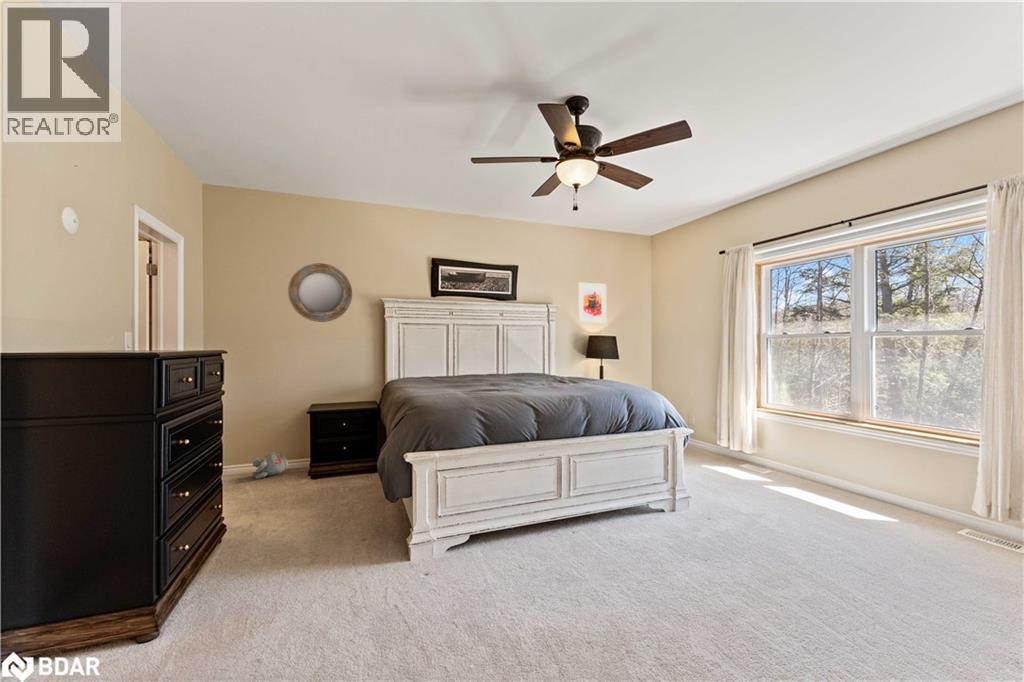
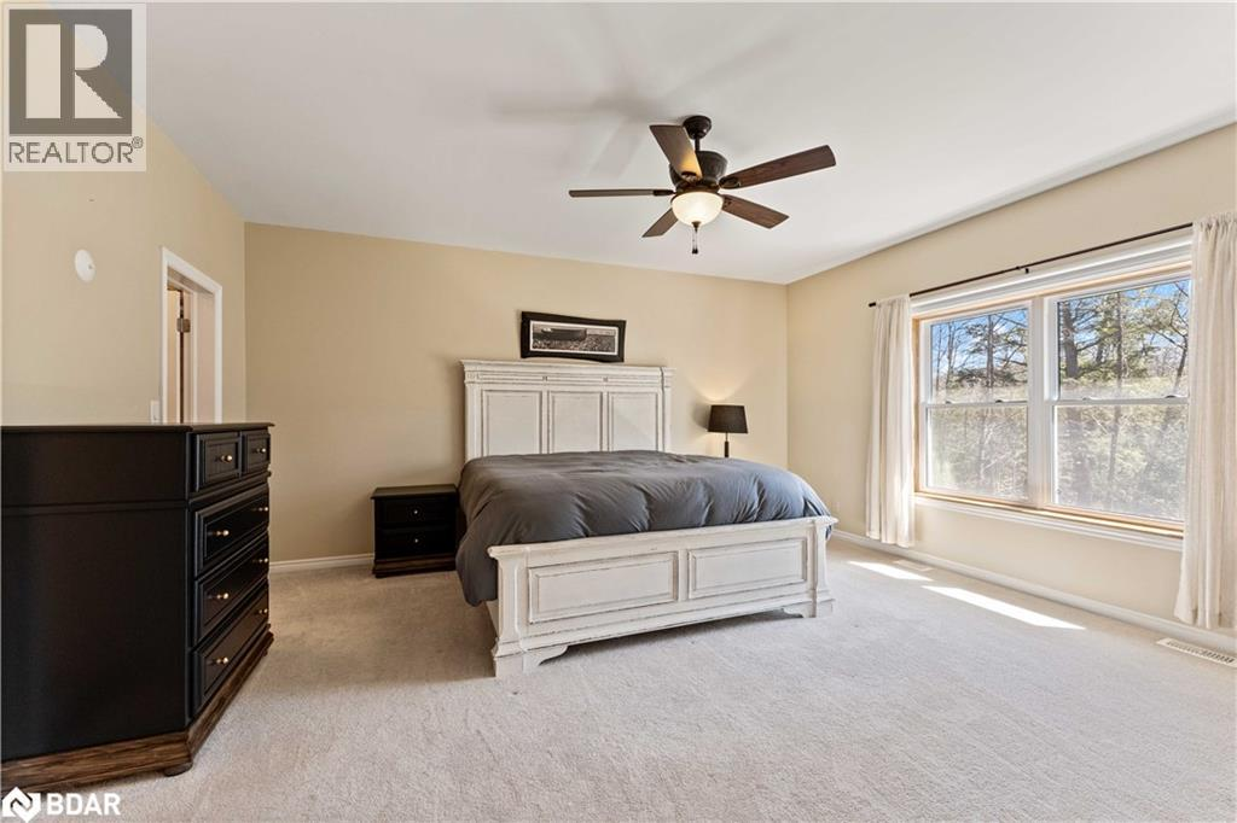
- home mirror [287,262,354,323]
- plush toy [252,451,289,480]
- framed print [577,282,607,324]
